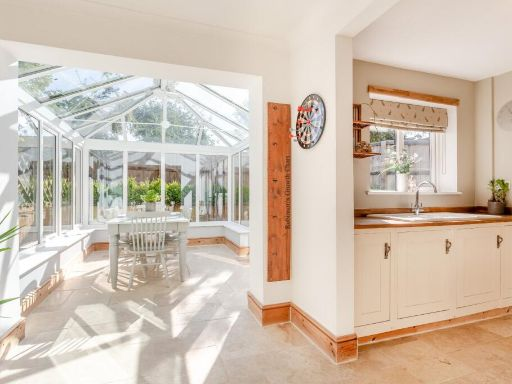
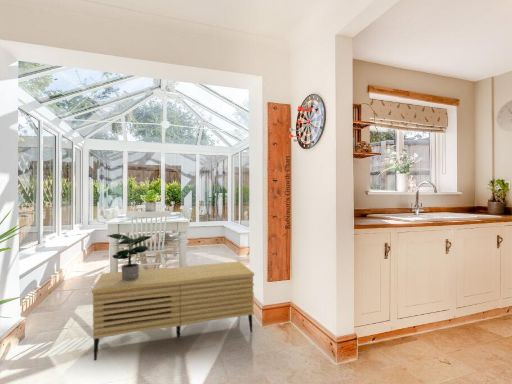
+ potted plant [106,233,152,281]
+ sideboard [91,261,255,361]
